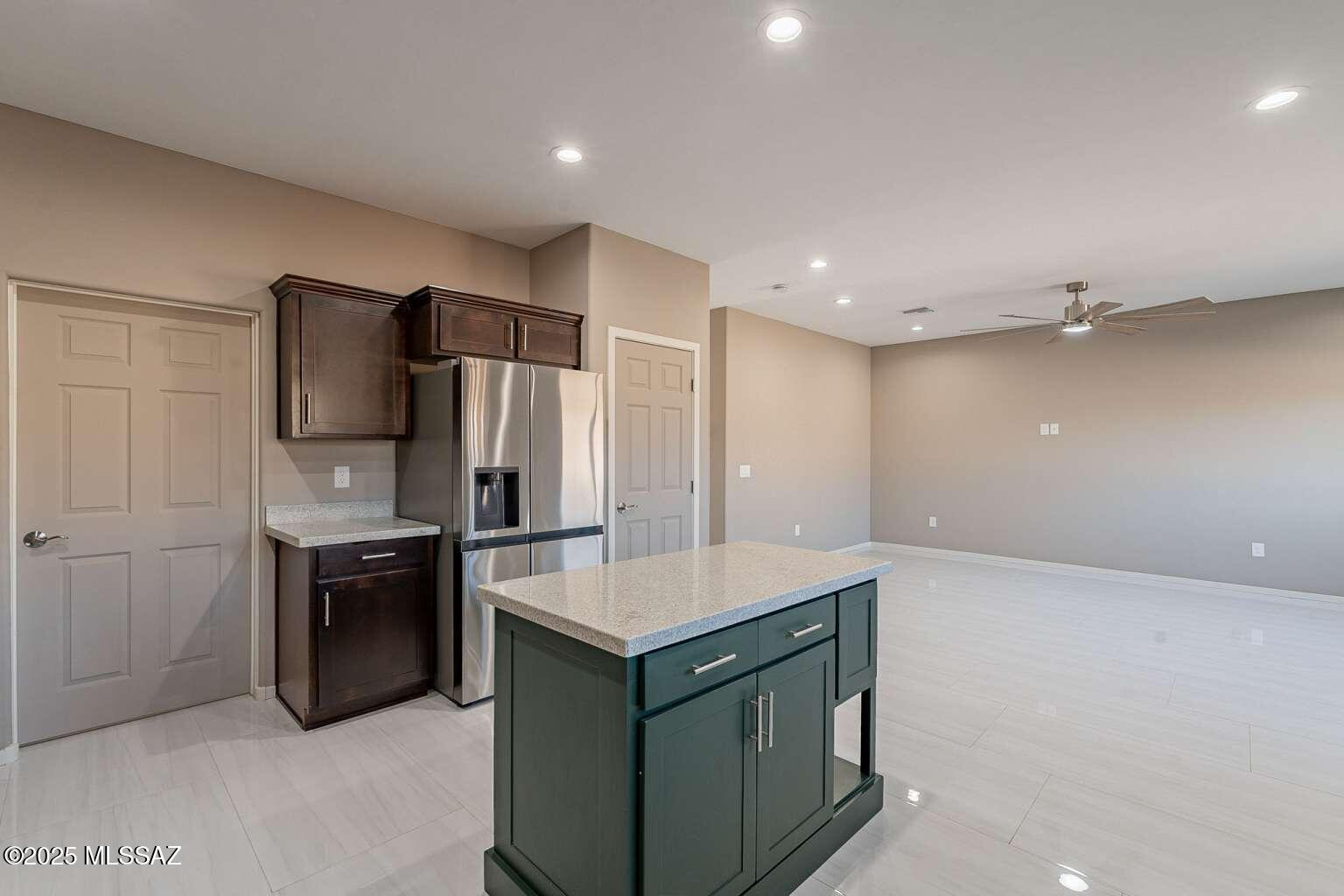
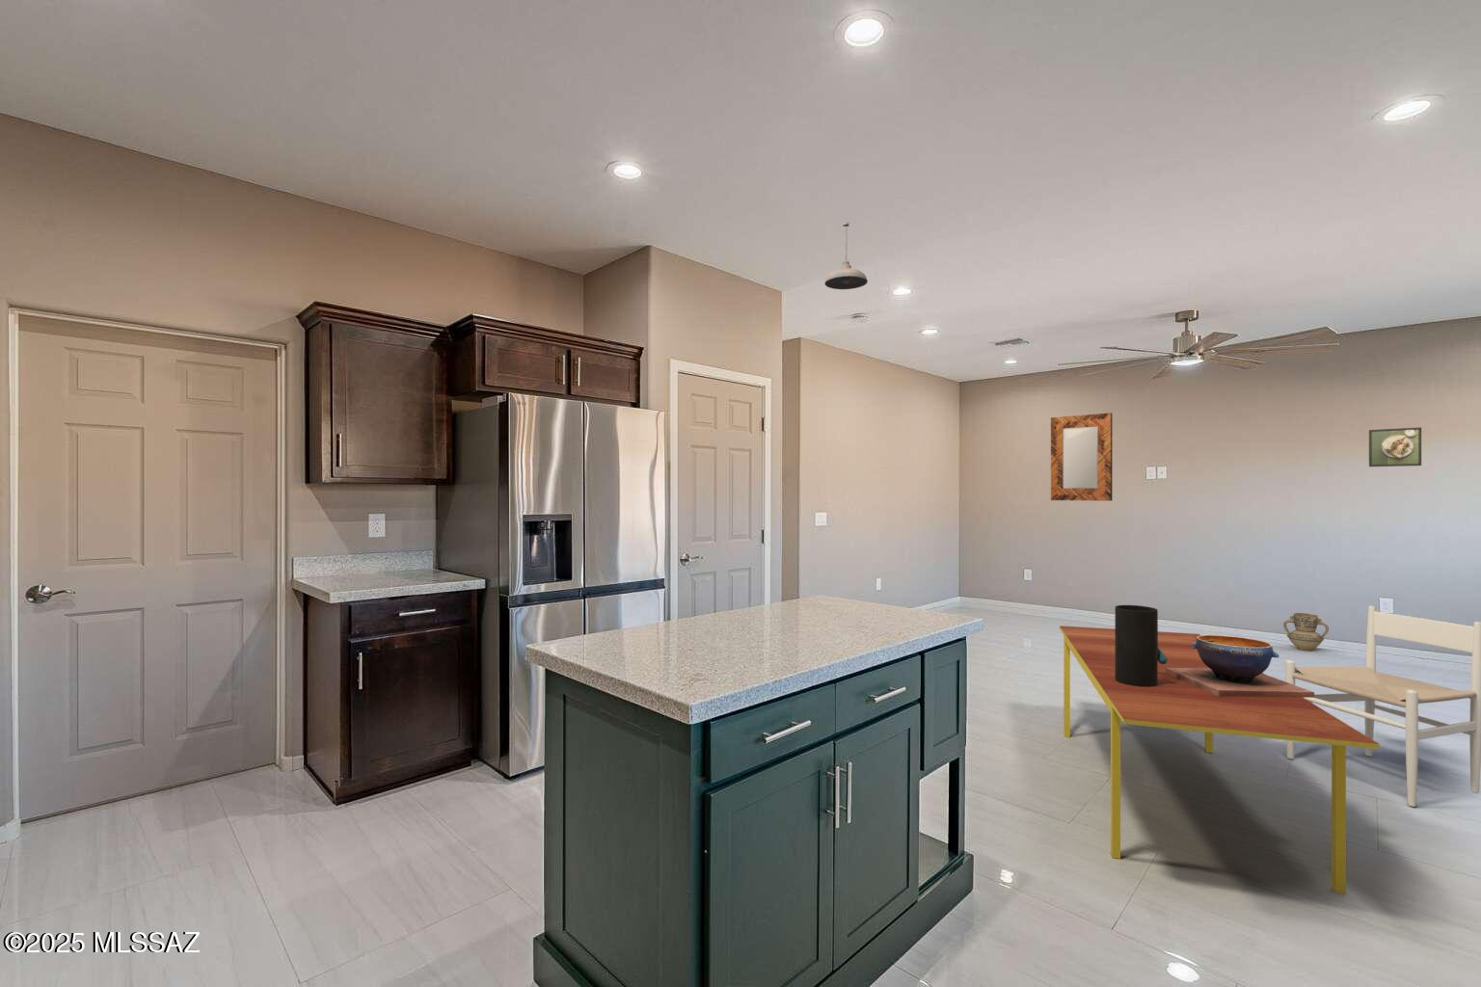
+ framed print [1369,426,1423,467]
+ vase [1114,605,1168,687]
+ pendant light [823,221,868,290]
+ home mirror [1050,412,1114,502]
+ chair [1285,605,1481,807]
+ dining table [1059,625,1381,896]
+ decorative bowl [1165,634,1316,698]
+ ceramic jug [1283,612,1330,651]
